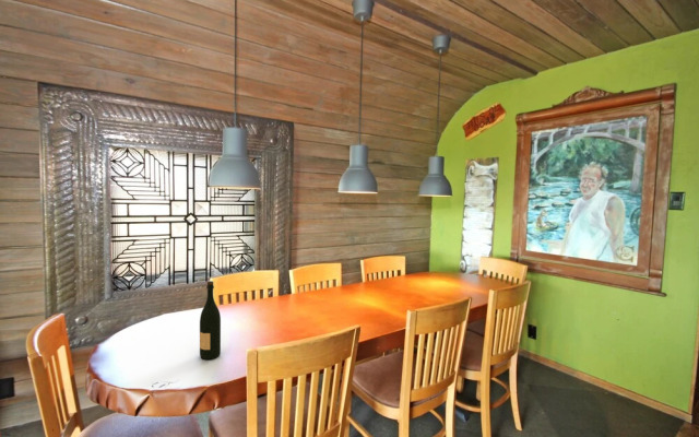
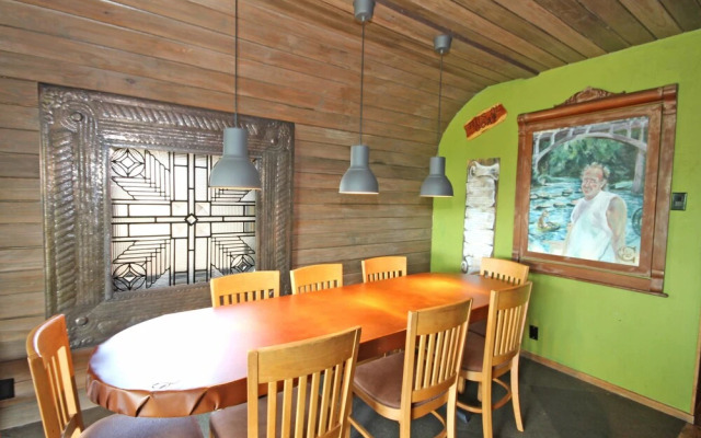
- wine bottle [199,280,222,361]
